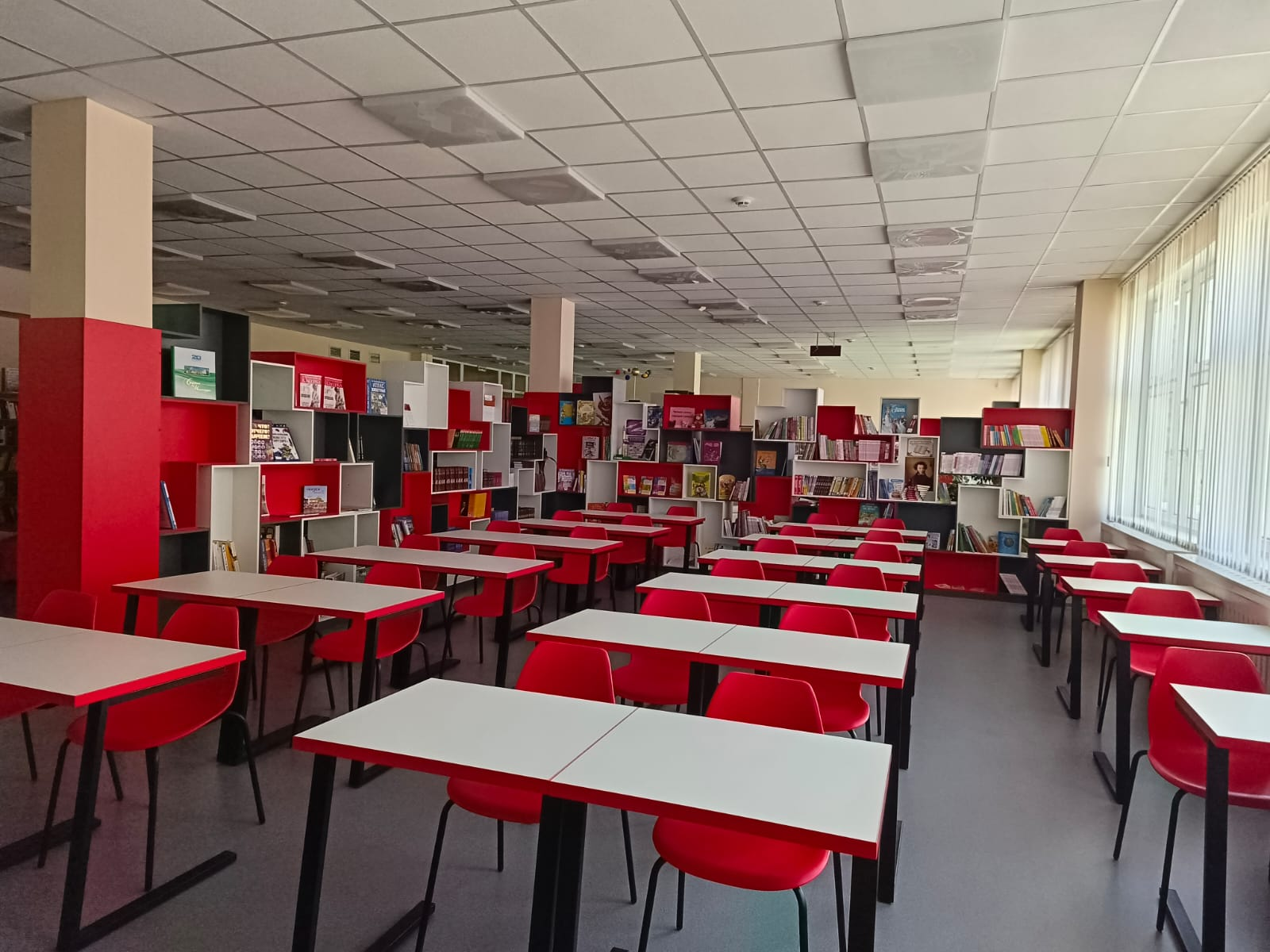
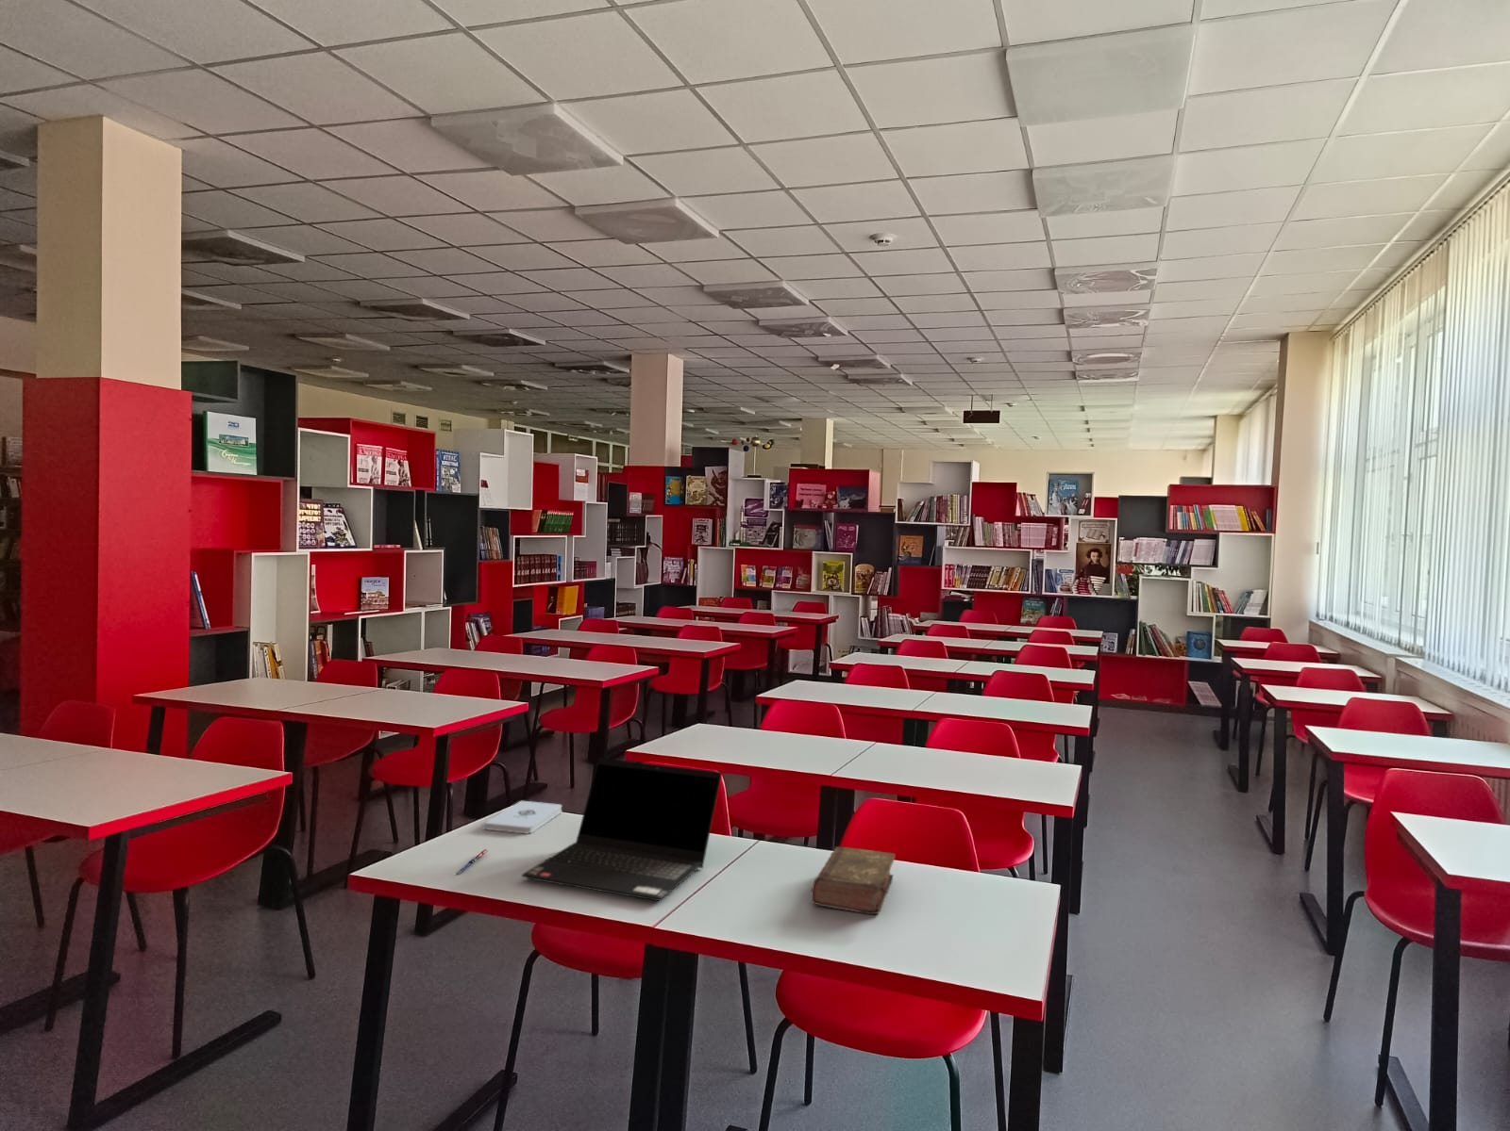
+ pen [455,848,489,874]
+ book [811,846,896,915]
+ notepad [483,801,562,834]
+ laptop computer [521,757,723,902]
